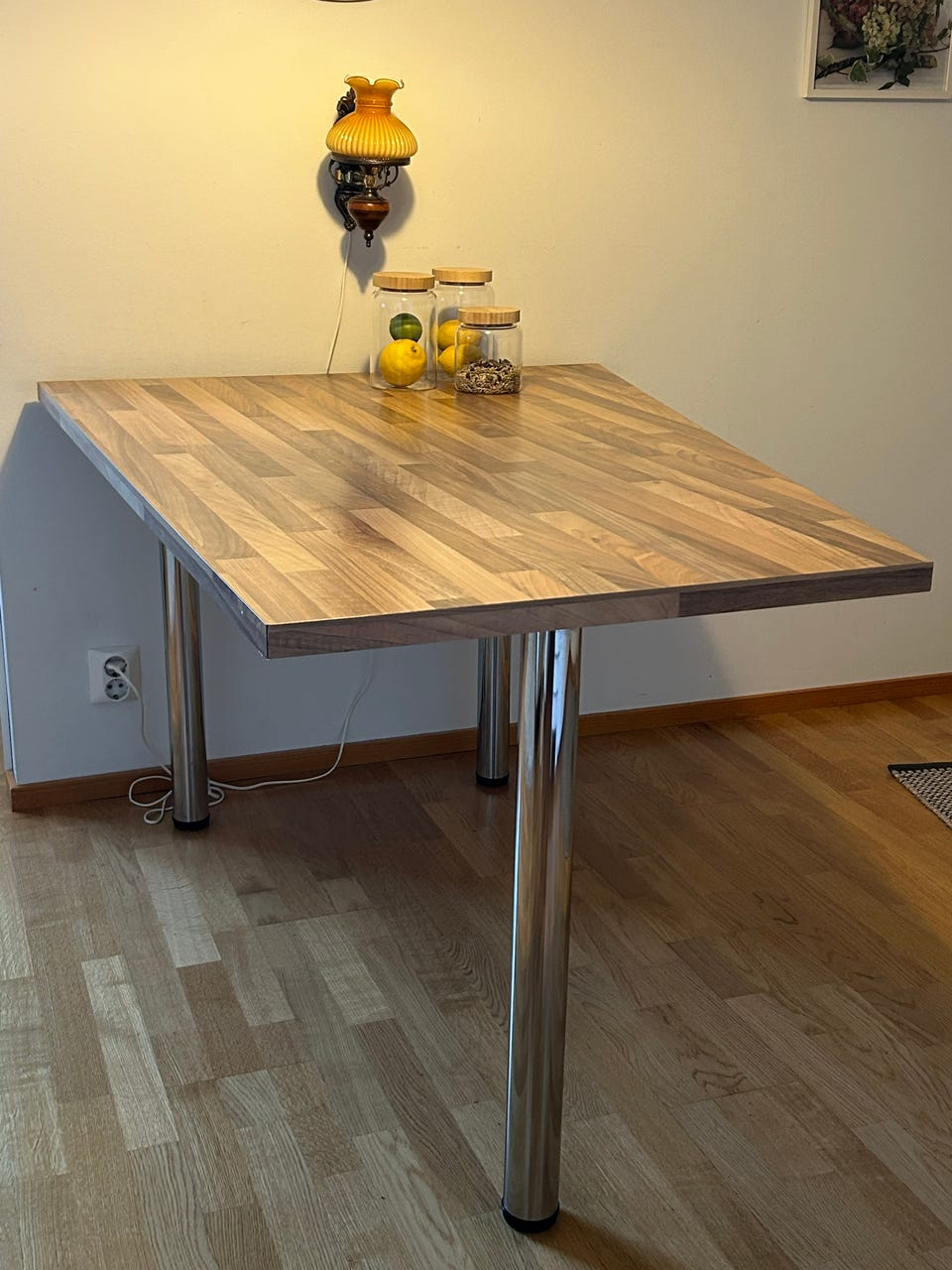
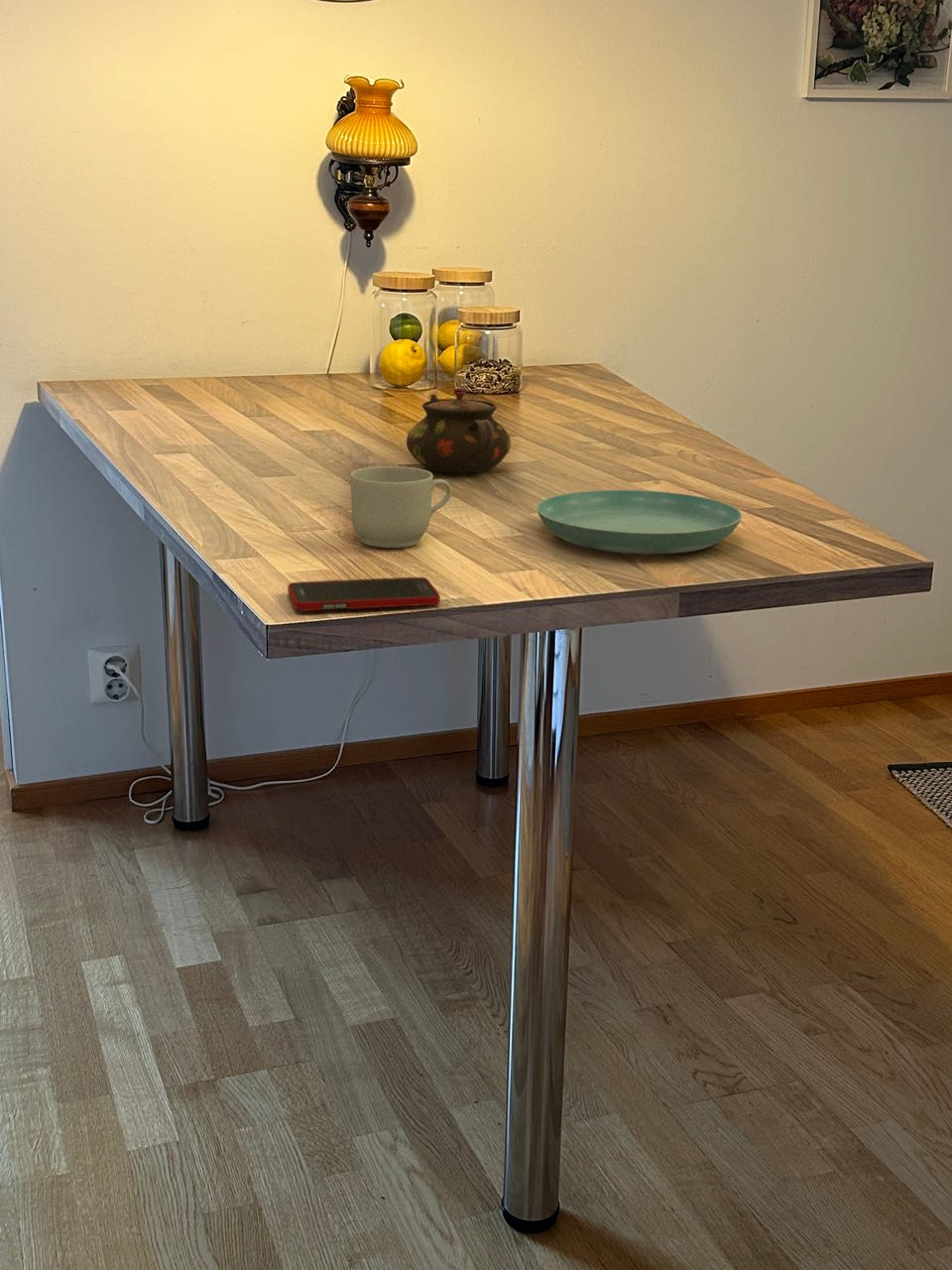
+ mug [350,465,453,549]
+ cell phone [287,576,441,612]
+ teapot [406,386,512,474]
+ saucer [535,489,743,555]
